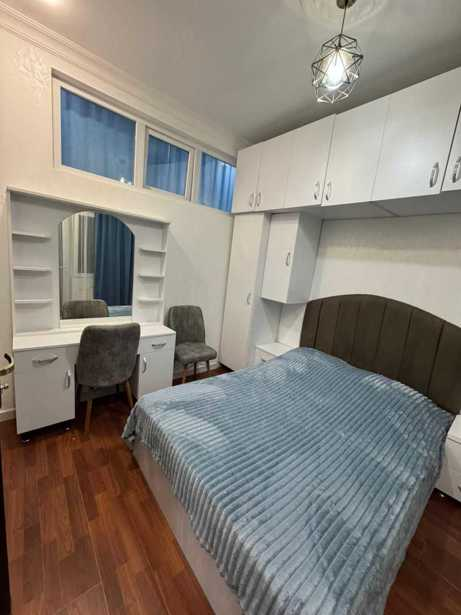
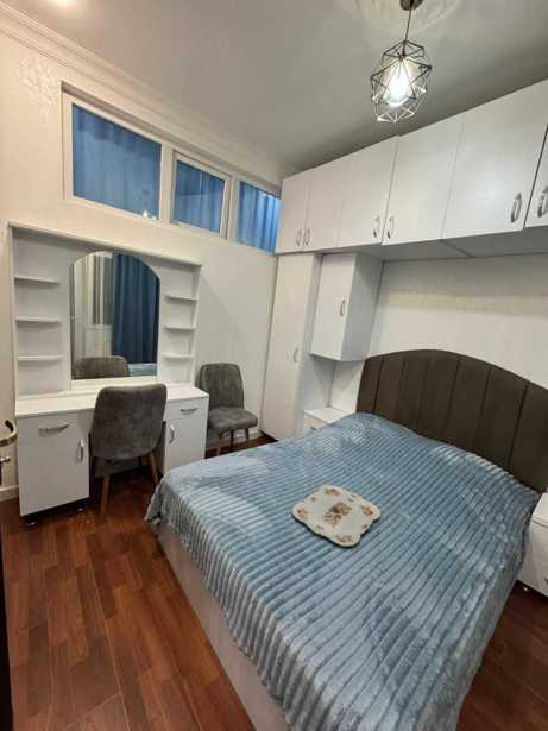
+ serving tray [291,484,382,547]
